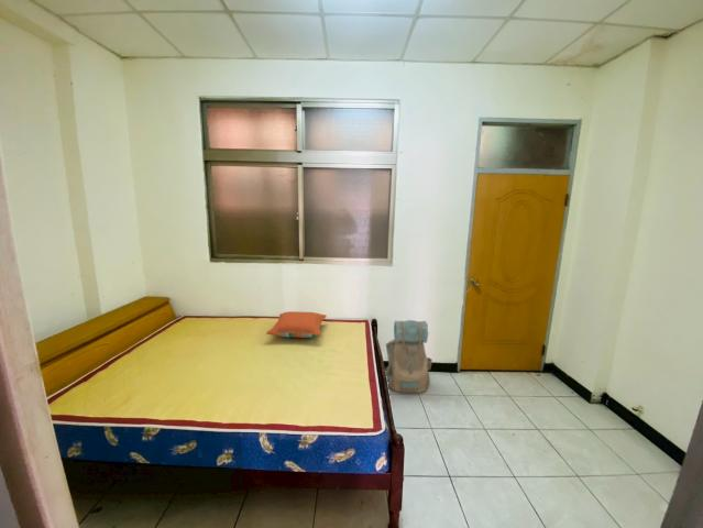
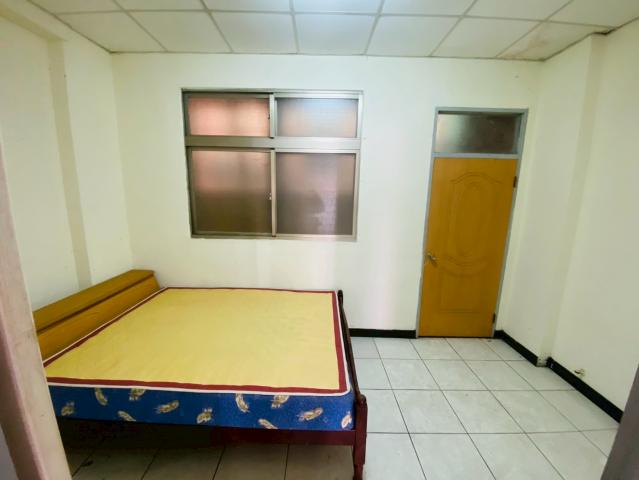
- pillow [265,310,328,339]
- backpack [384,319,433,394]
